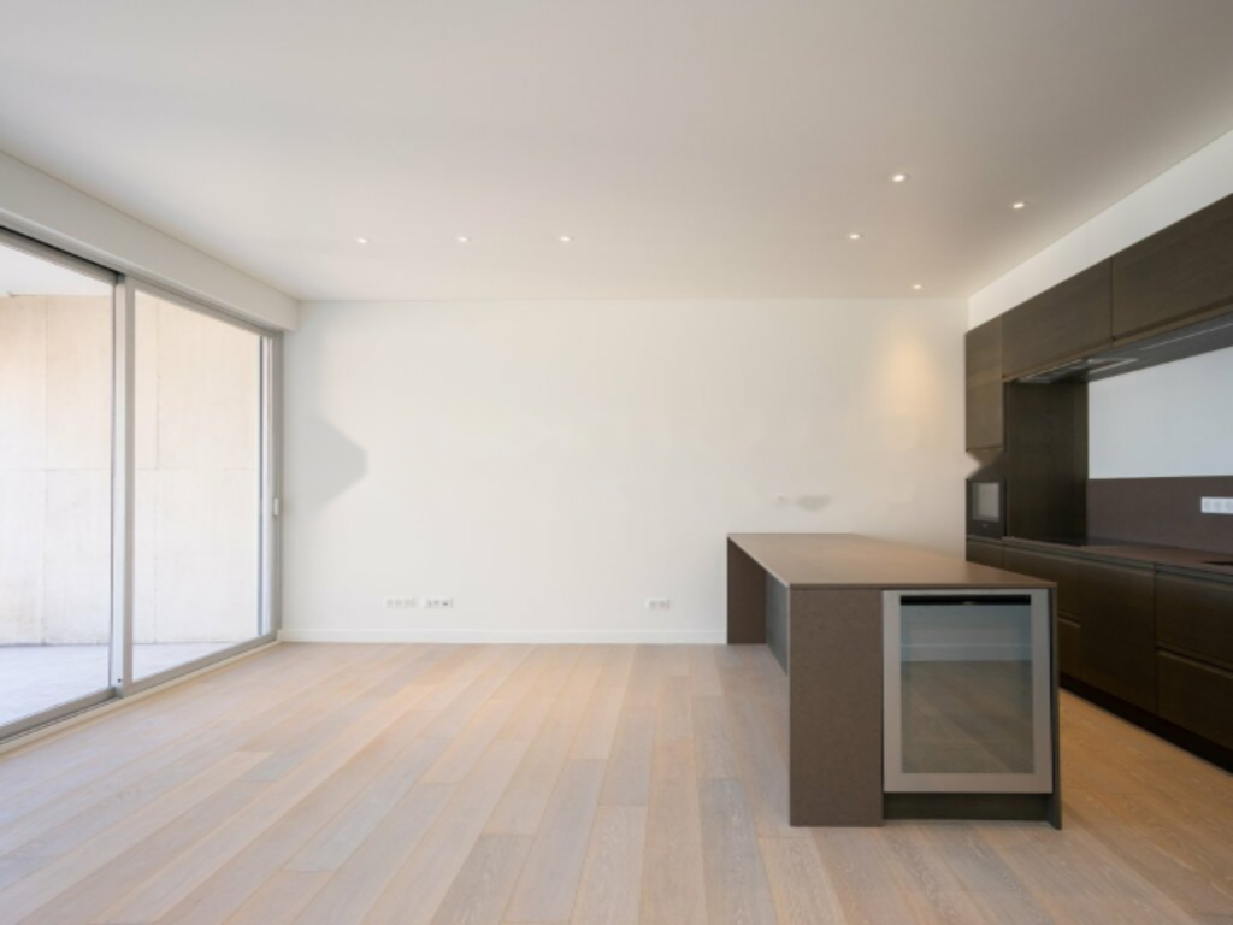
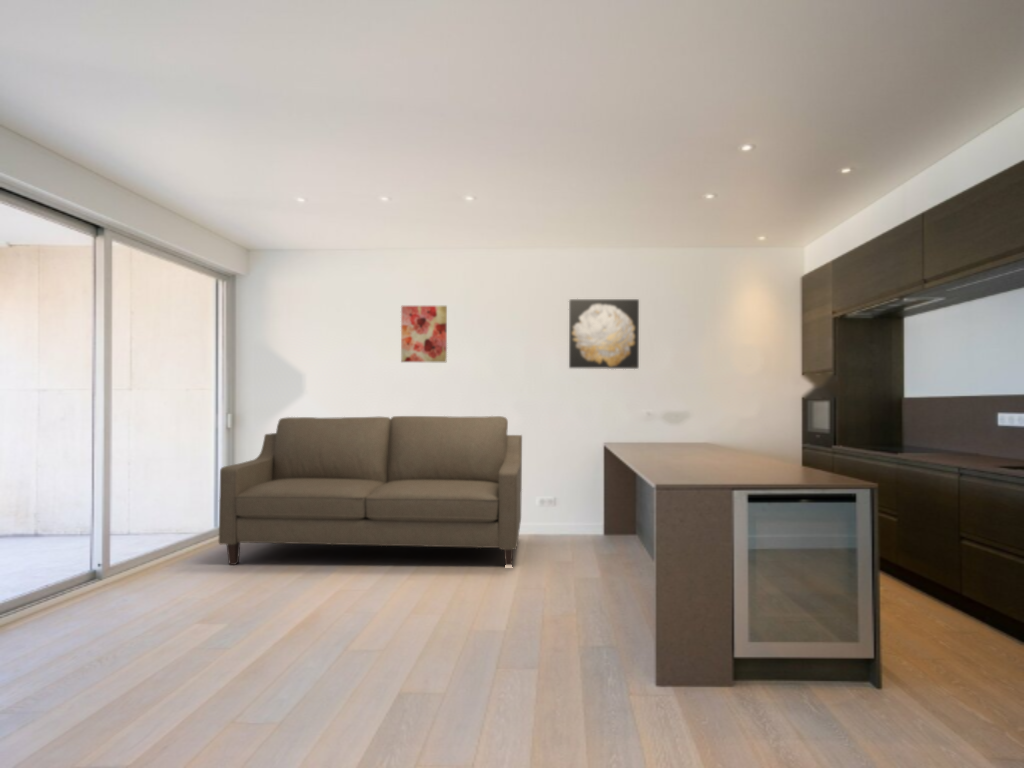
+ sofa [218,415,523,566]
+ wall art [400,305,448,363]
+ wall art [568,298,640,370]
